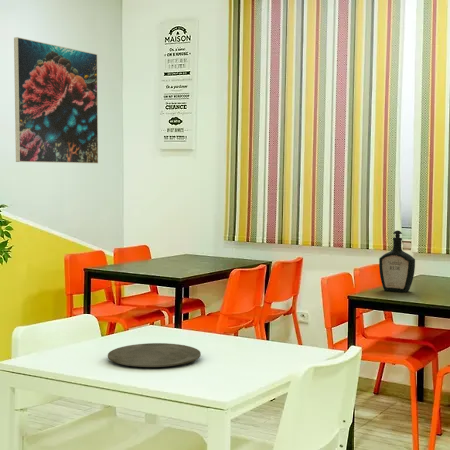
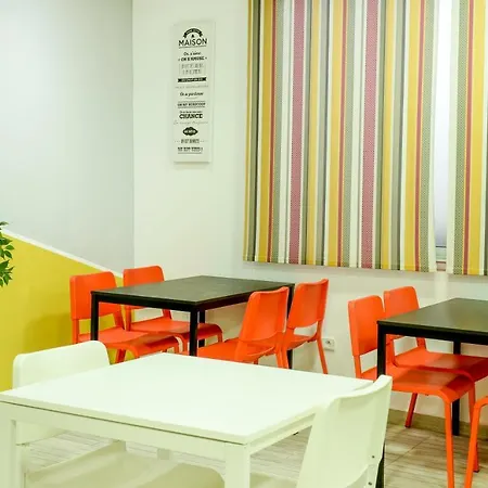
- bottle [378,230,416,293]
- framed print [13,36,99,164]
- plate [107,342,202,368]
